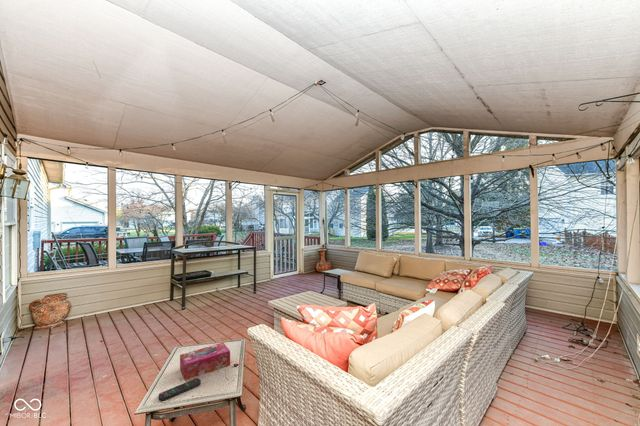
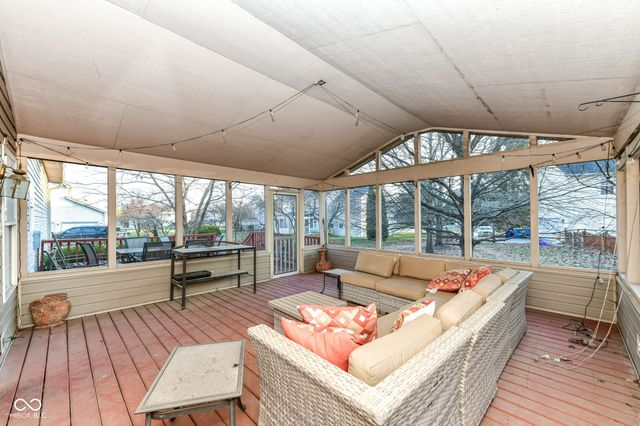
- tissue box [179,342,231,381]
- remote control [157,377,202,402]
